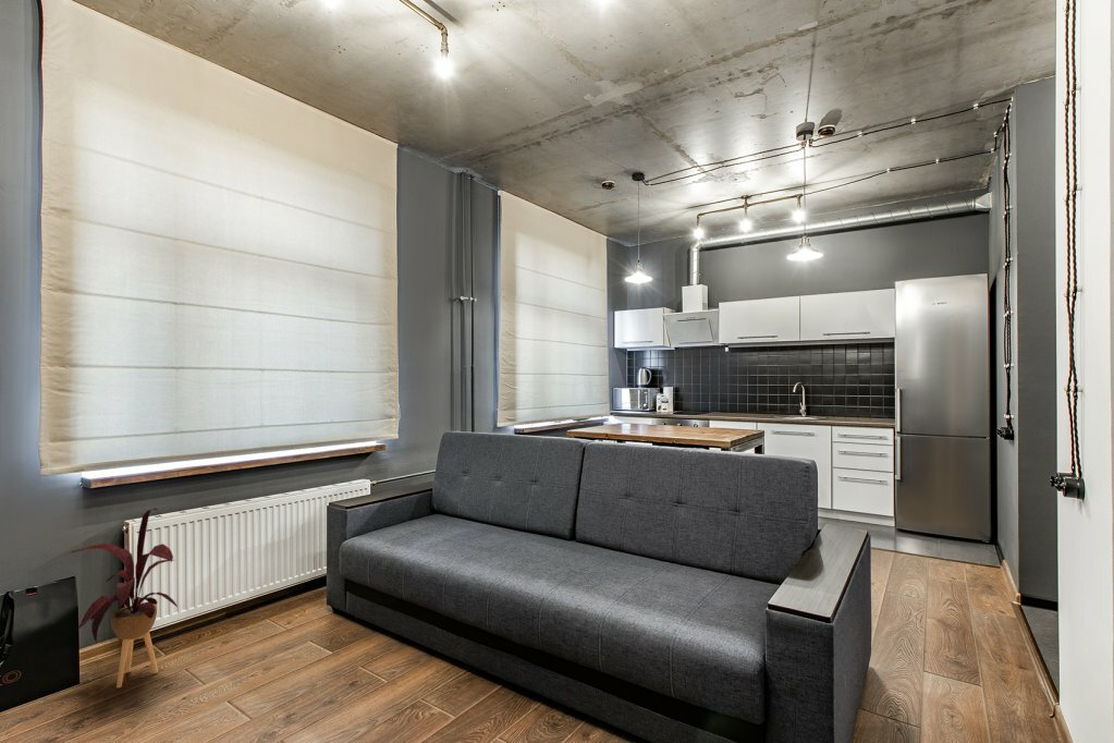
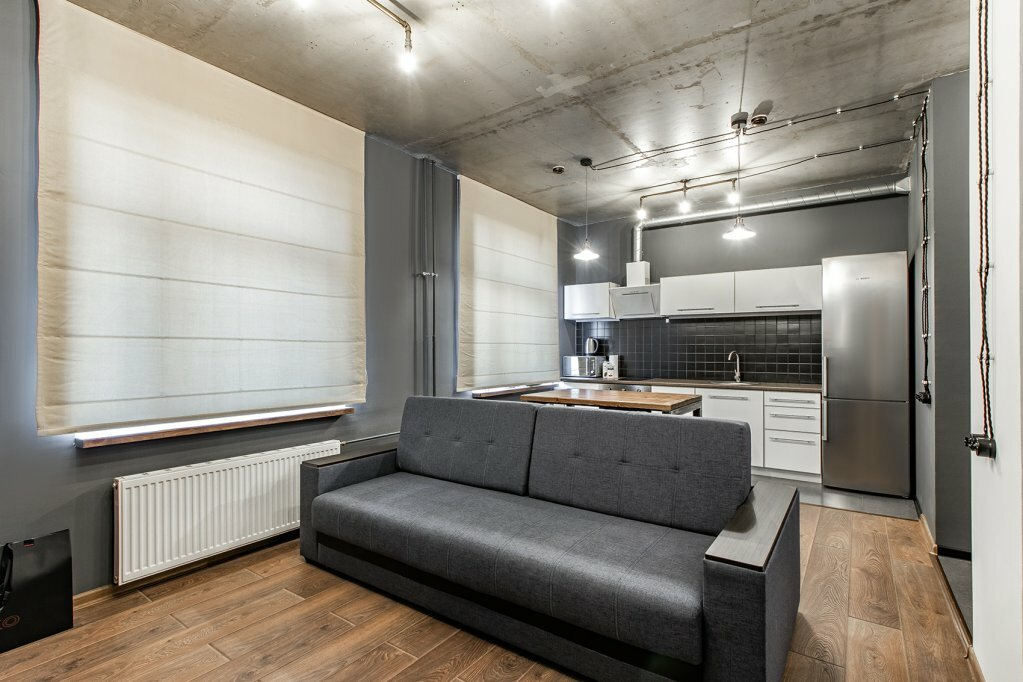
- house plant [70,507,179,689]
